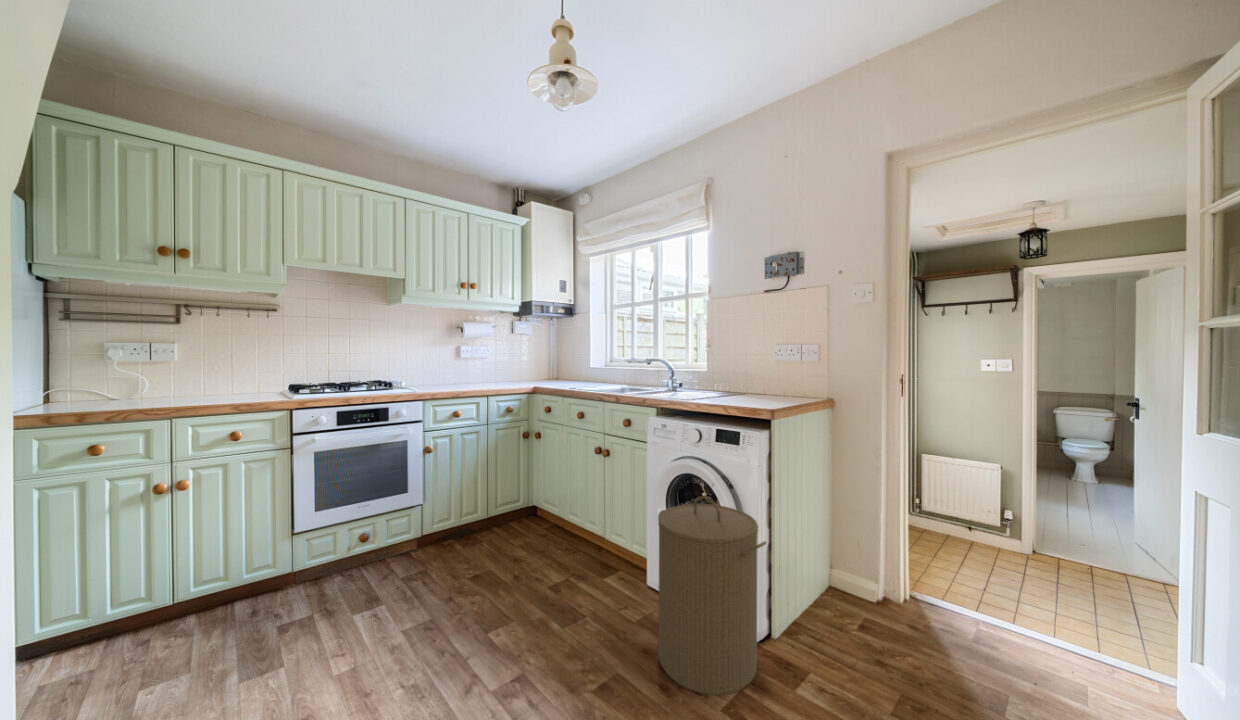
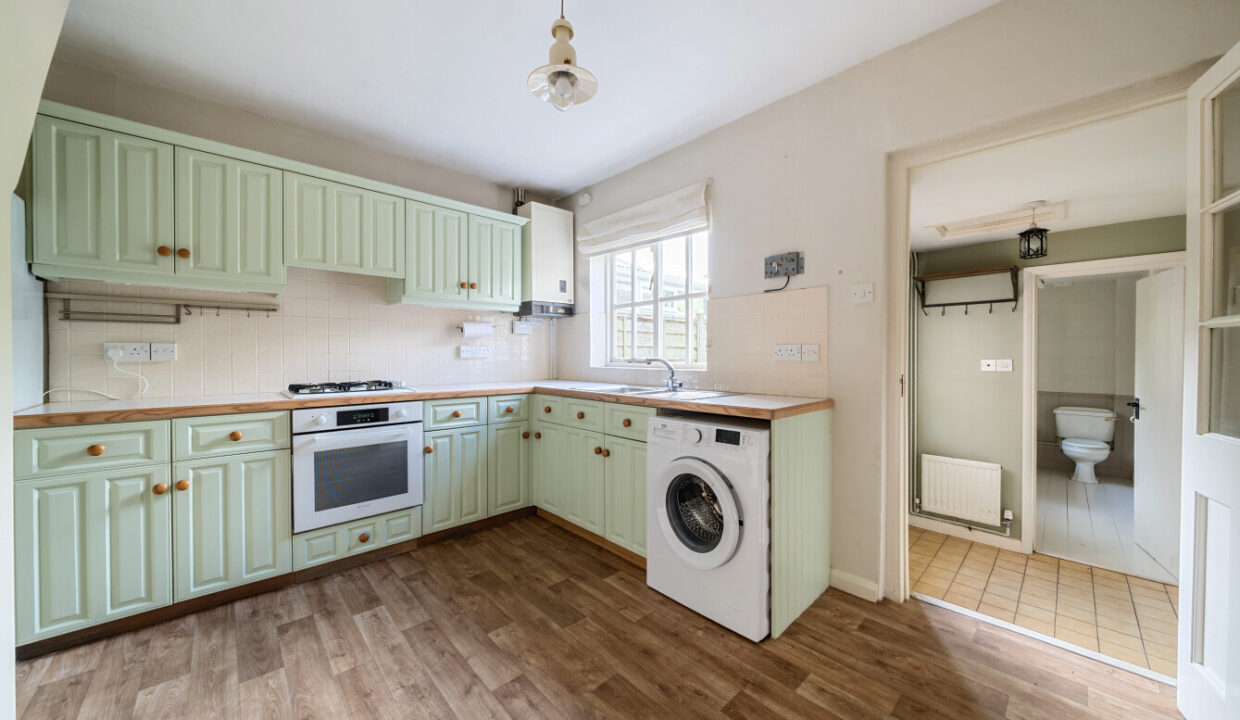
- laundry hamper [657,495,768,696]
